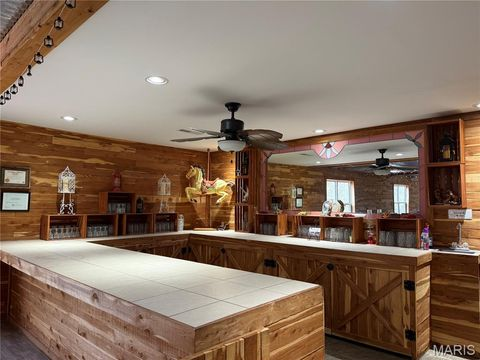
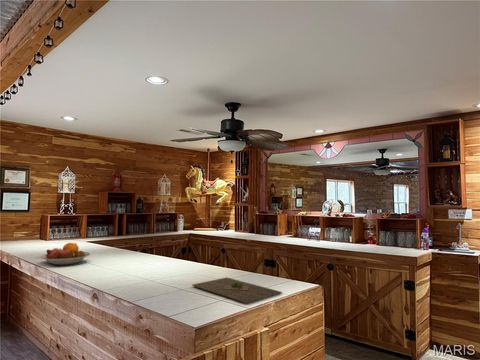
+ cutting board [191,276,283,305]
+ fruit bowl [39,242,91,266]
